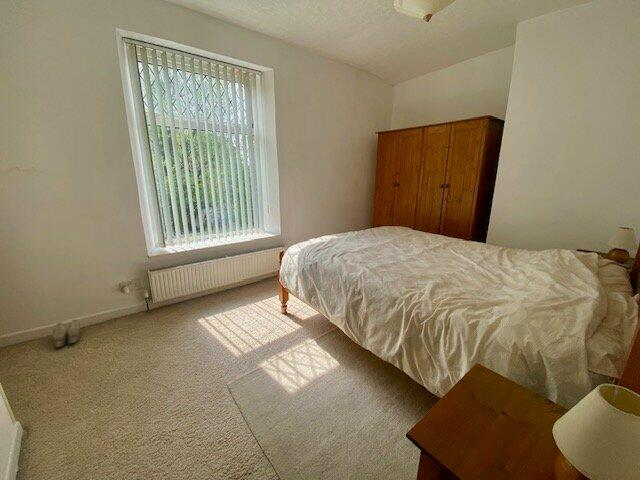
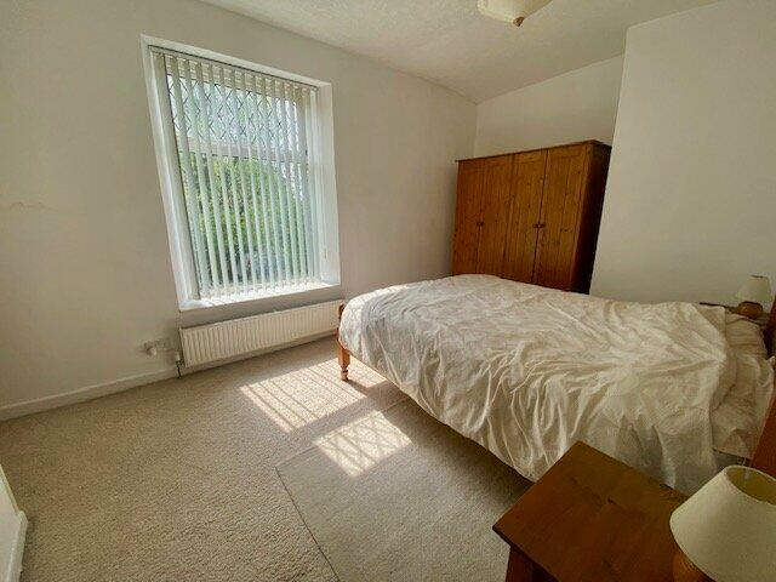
- slippers [52,319,81,348]
